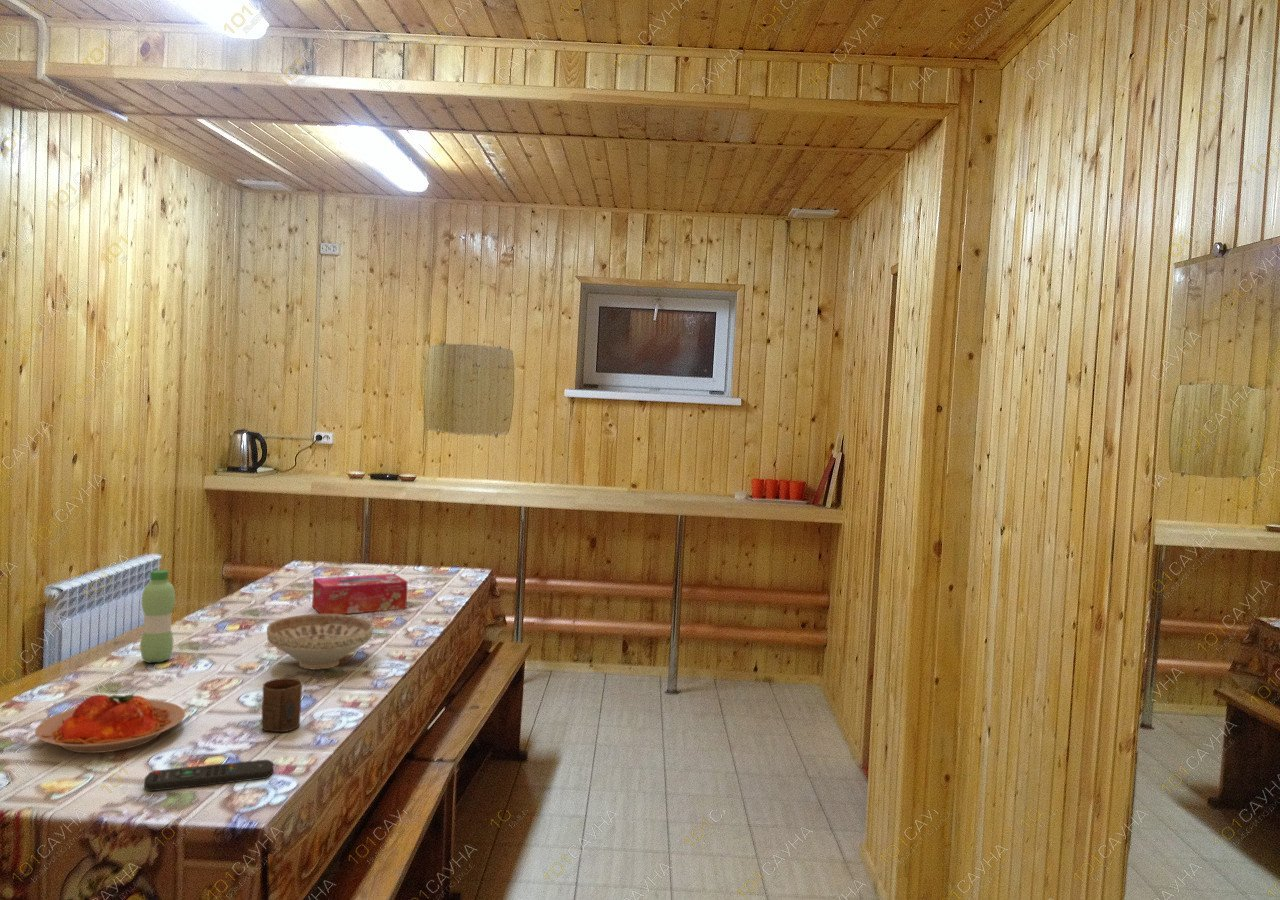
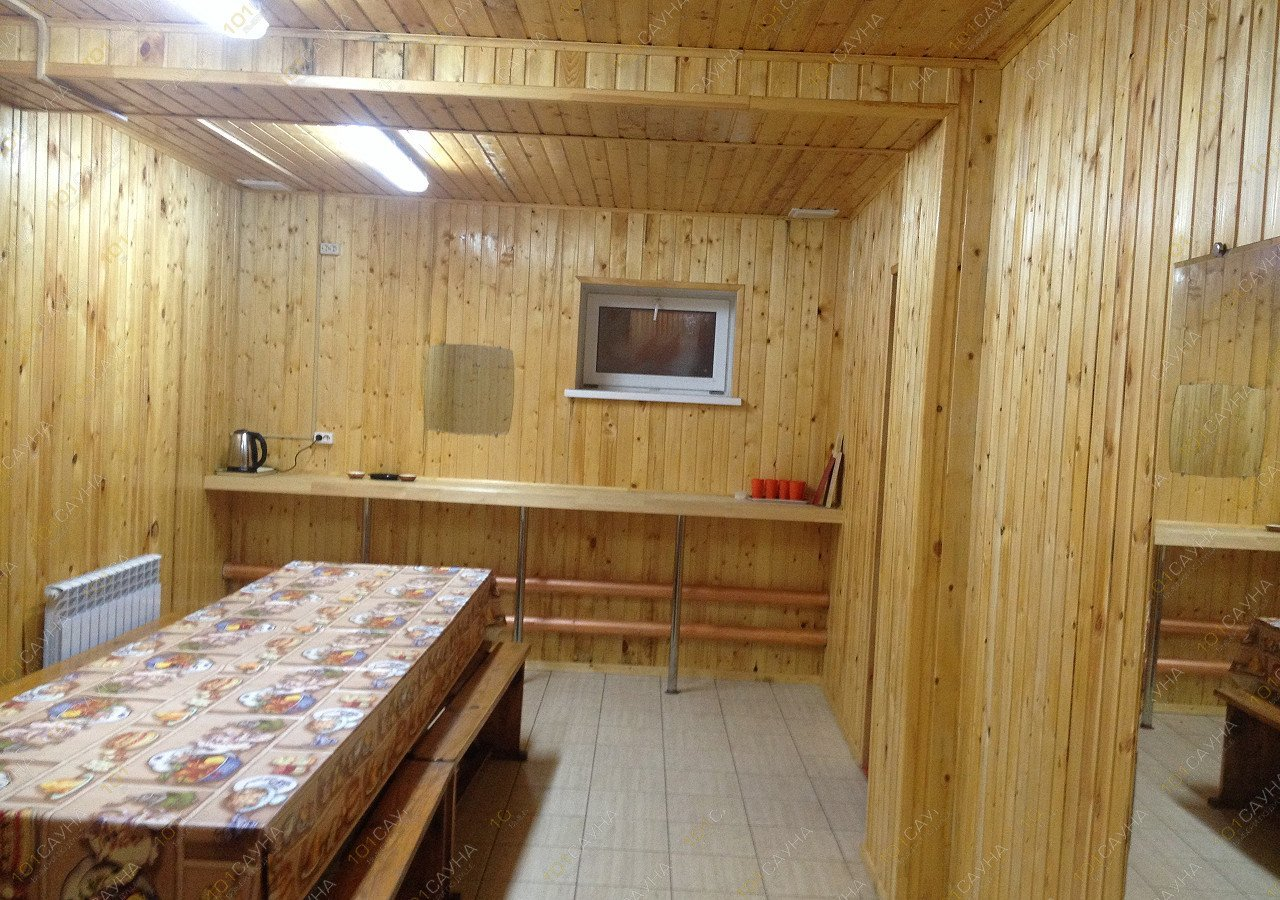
- water bottle [139,569,176,664]
- decorative bowl [266,613,374,670]
- plate [34,692,186,754]
- cup [261,677,303,733]
- tissue box [311,573,409,615]
- remote control [143,758,274,792]
